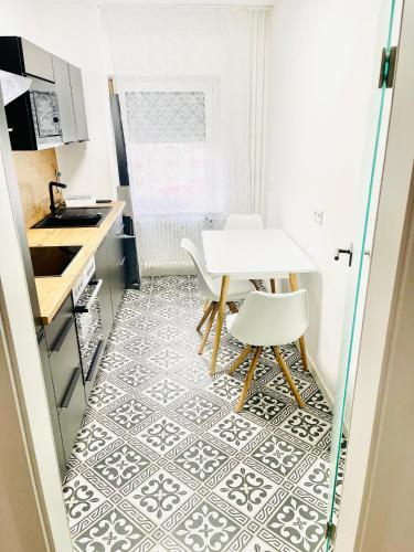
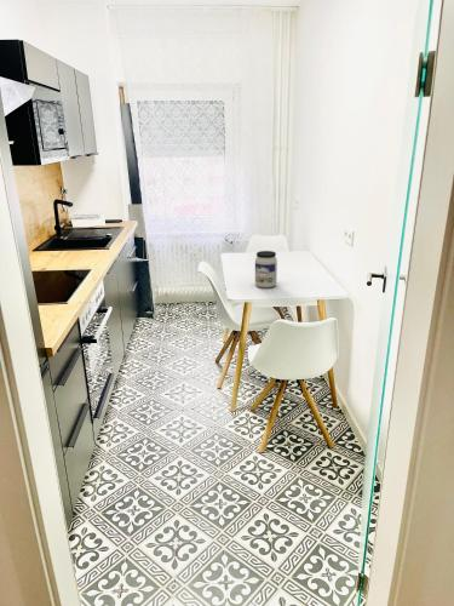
+ jar [254,250,278,288]
